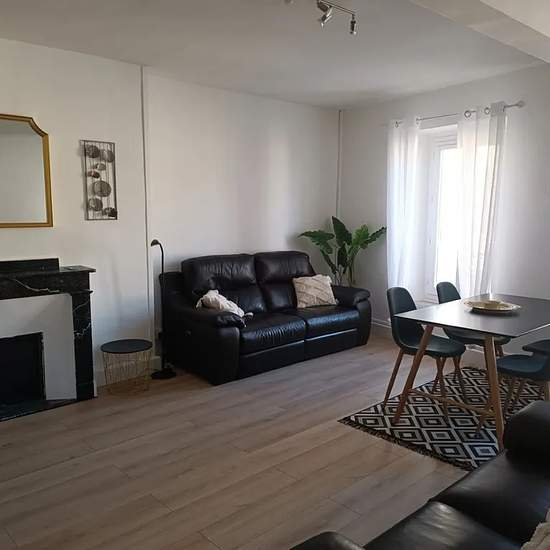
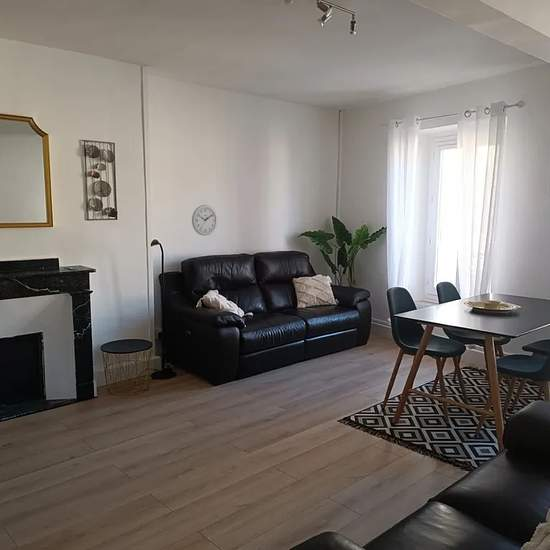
+ wall clock [191,204,218,237]
